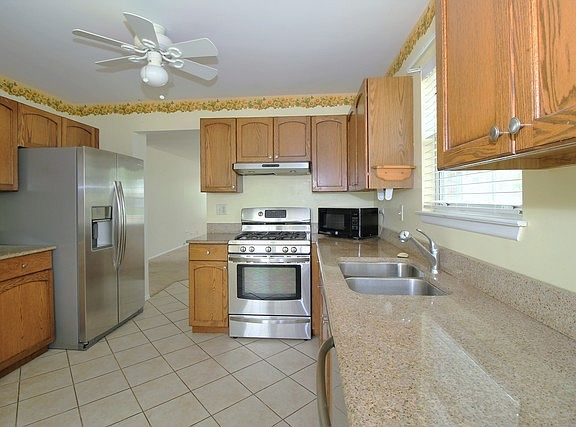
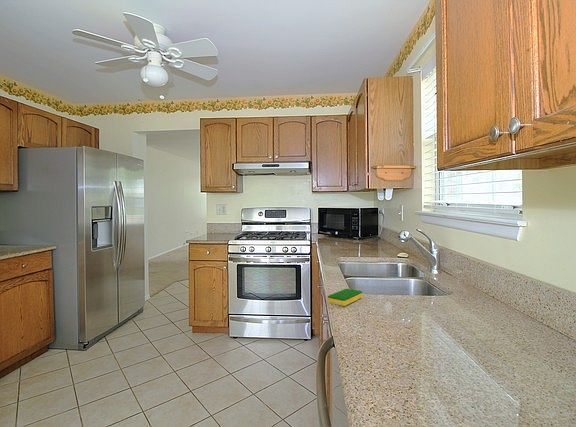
+ dish sponge [327,288,363,307]
